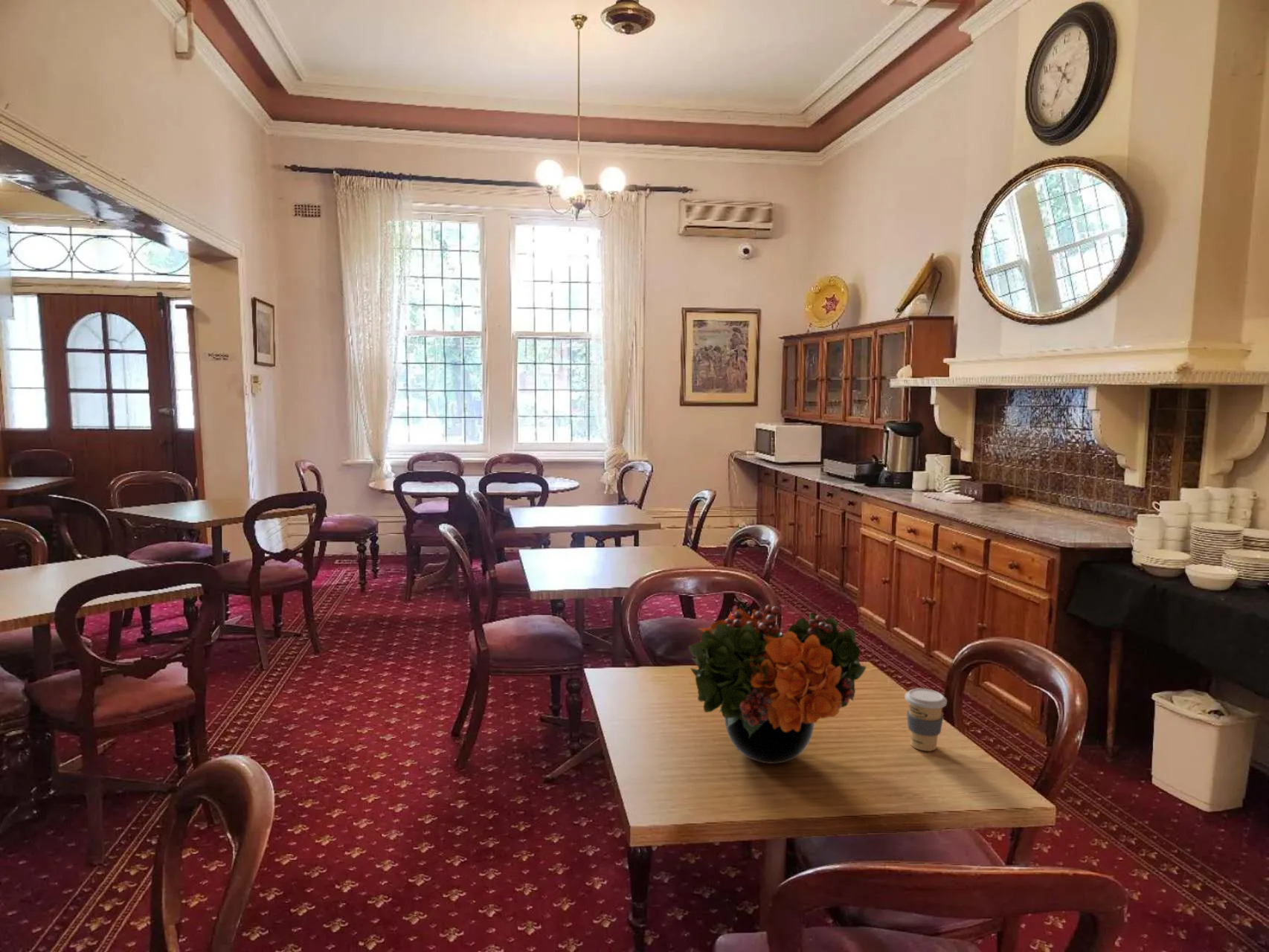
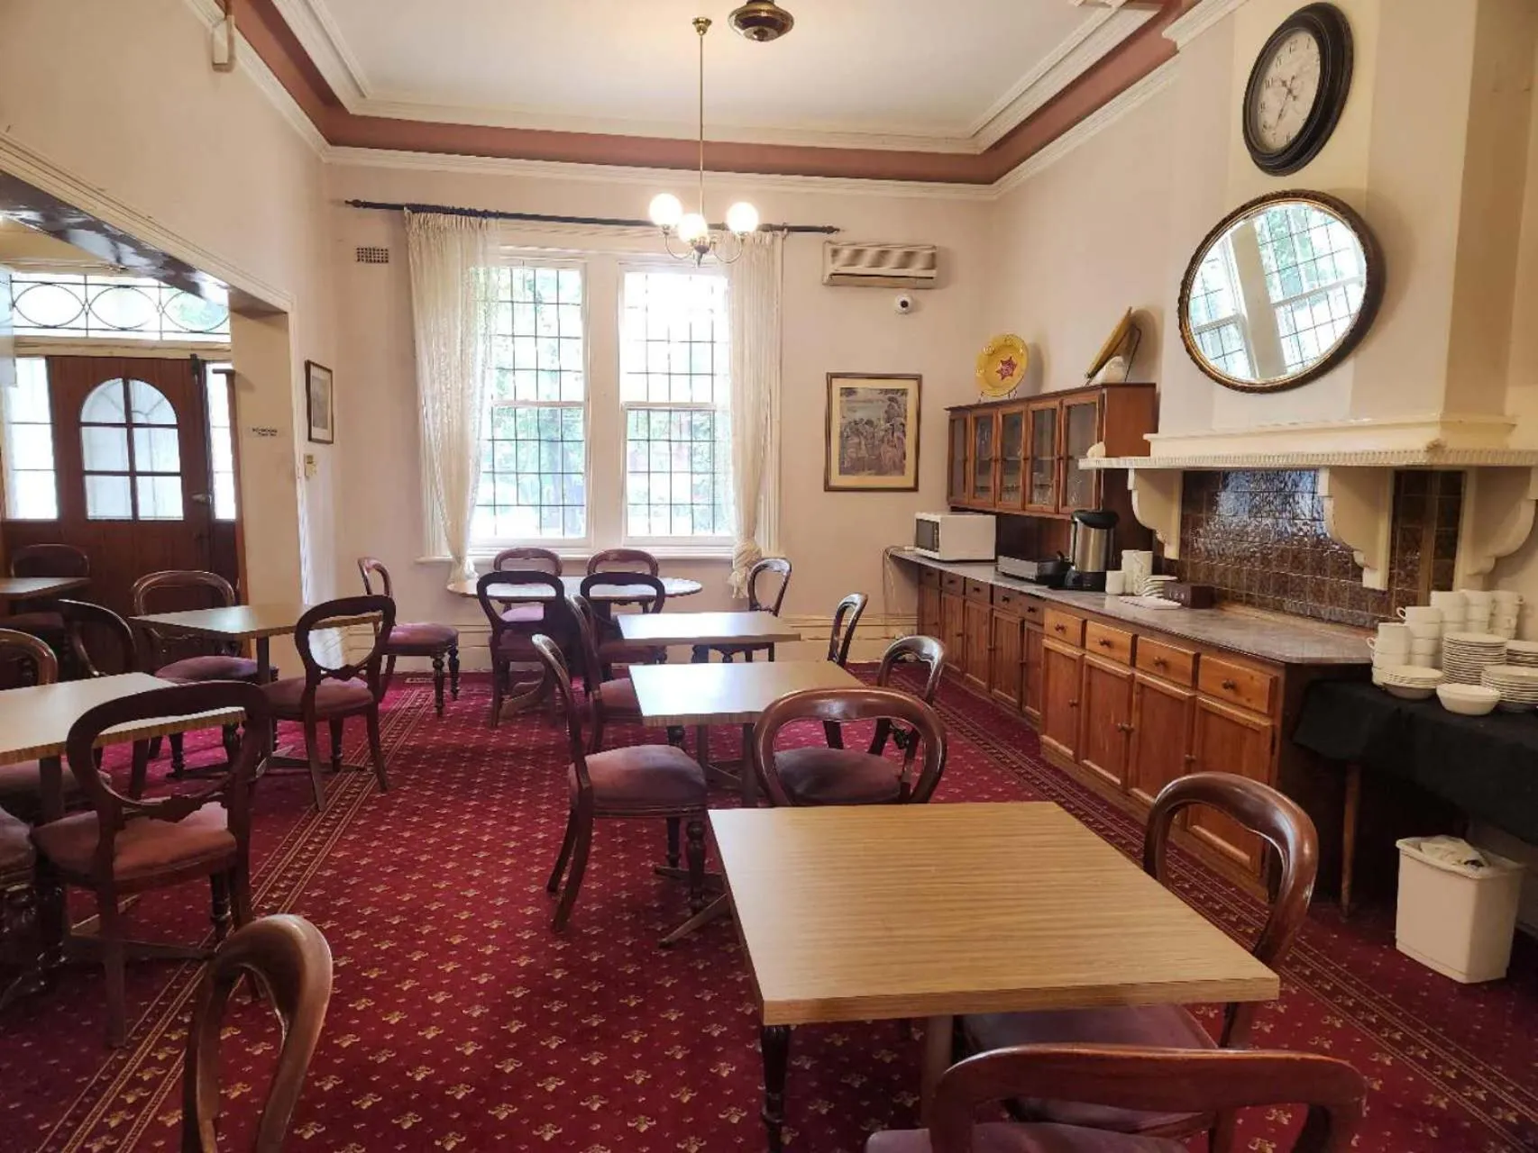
- coffee cup [904,688,948,752]
- flower arrangement [688,604,867,765]
